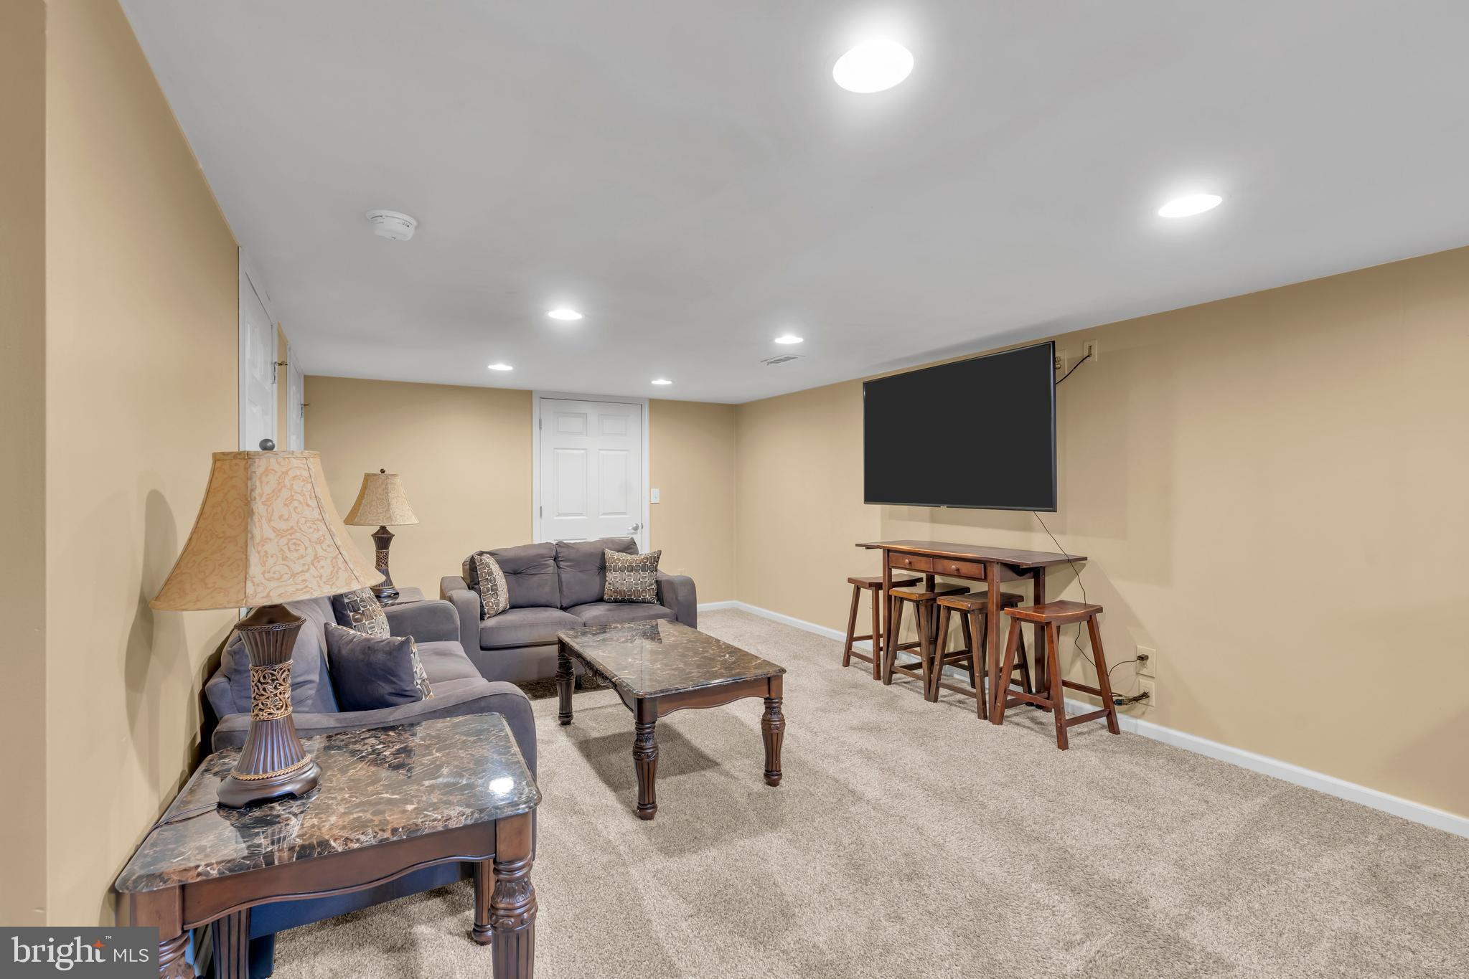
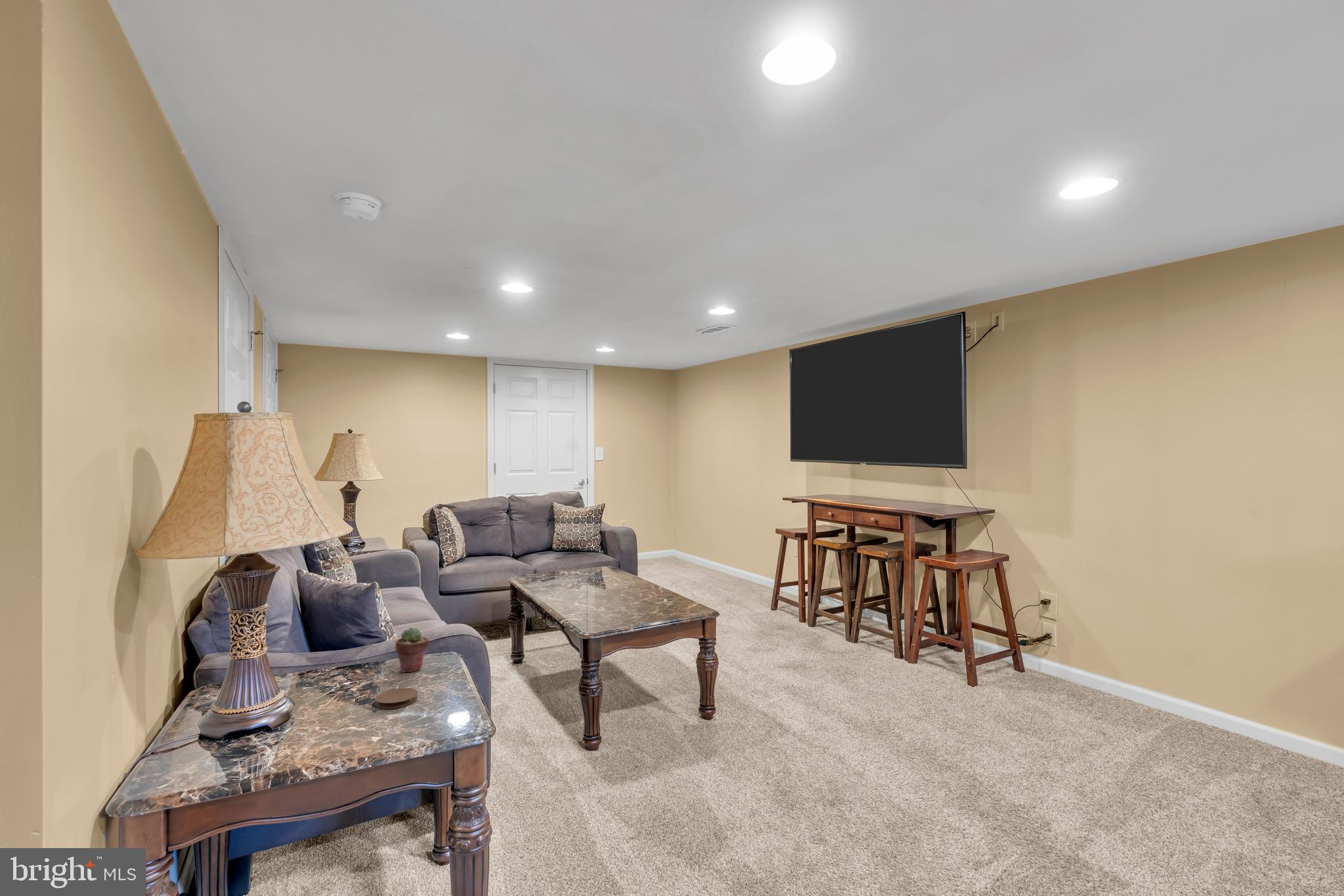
+ potted succulent [395,627,429,673]
+ coaster [375,687,418,709]
